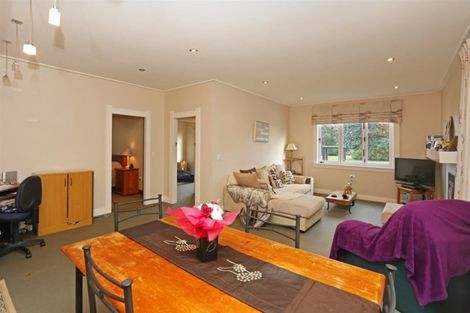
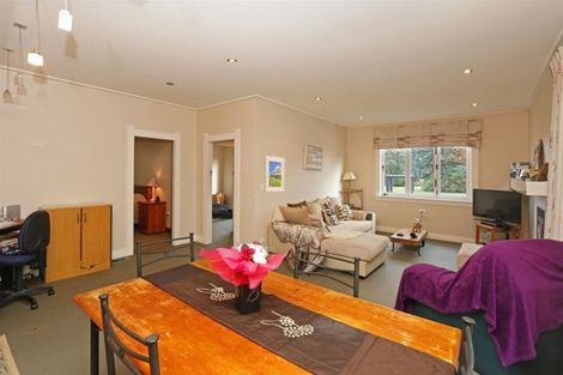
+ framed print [264,155,285,193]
